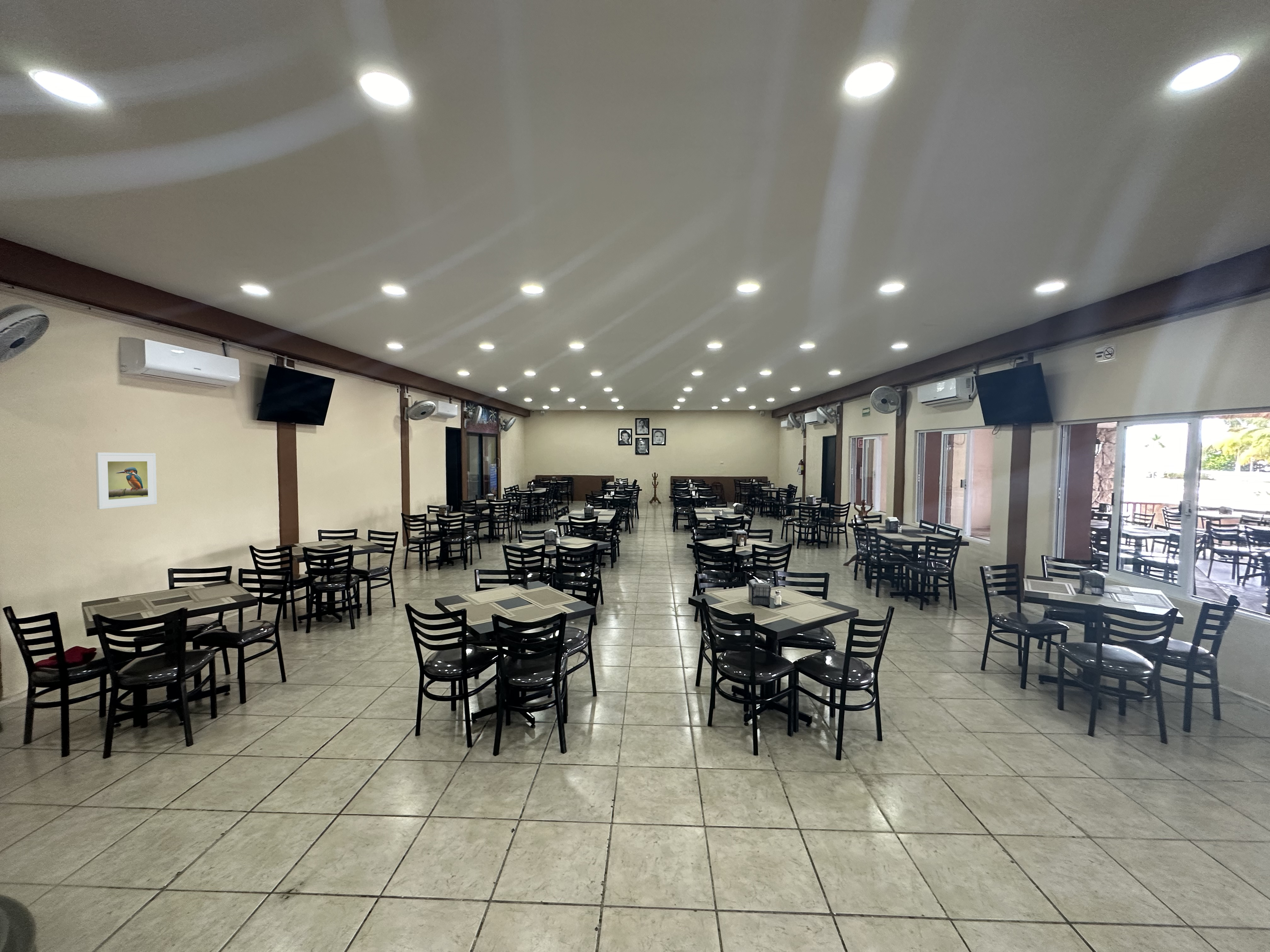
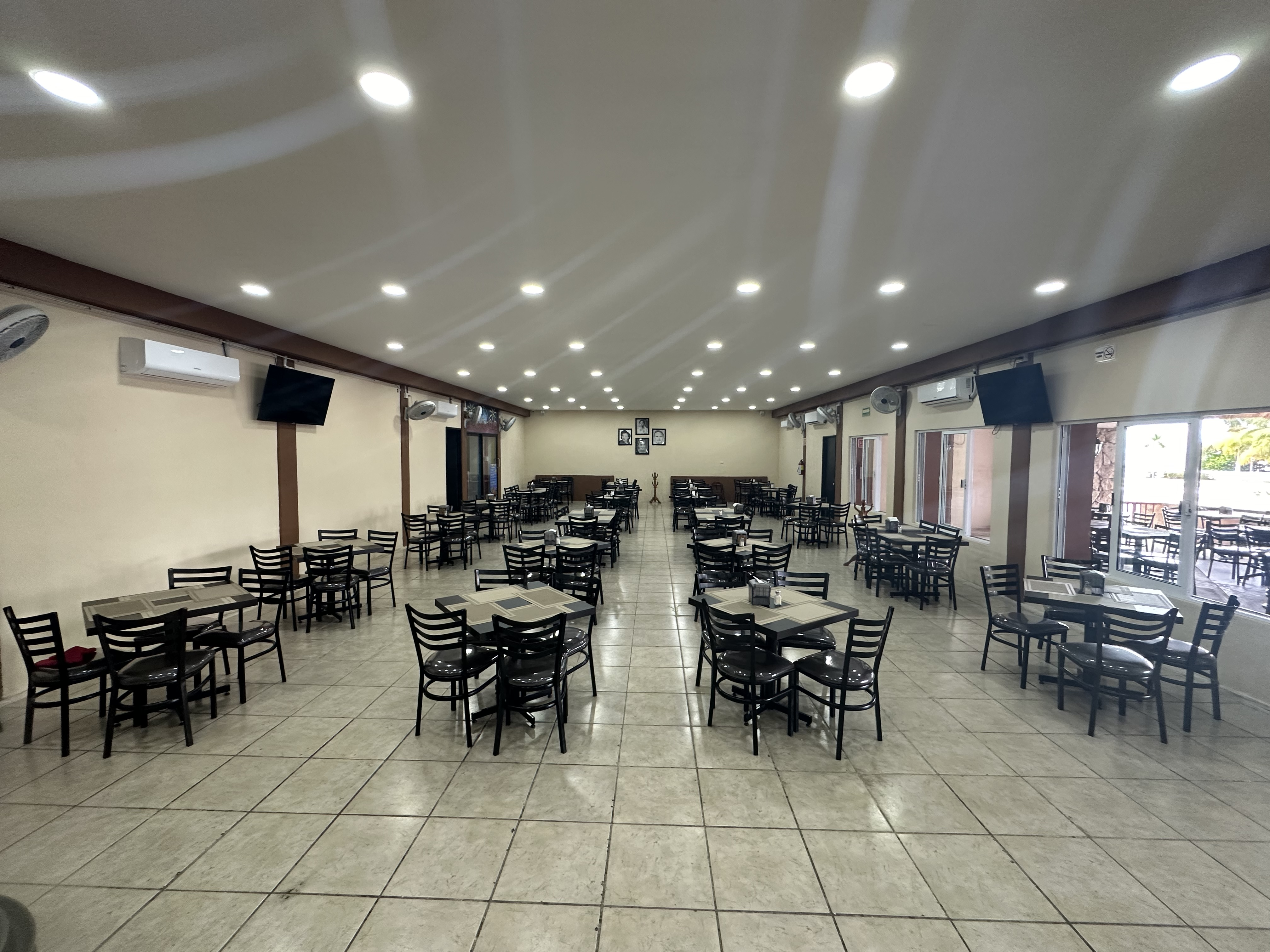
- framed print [95,452,157,510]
